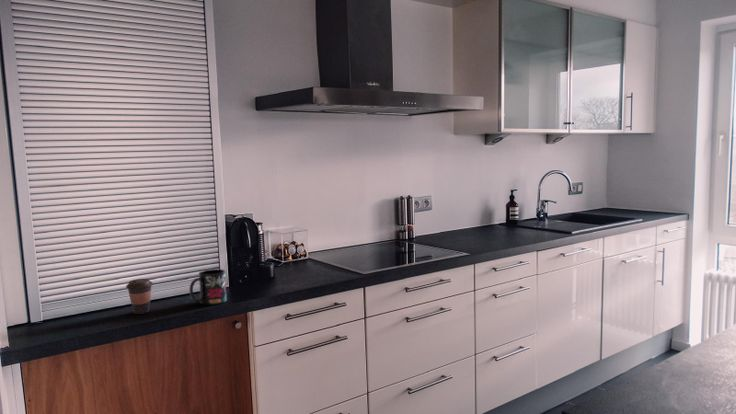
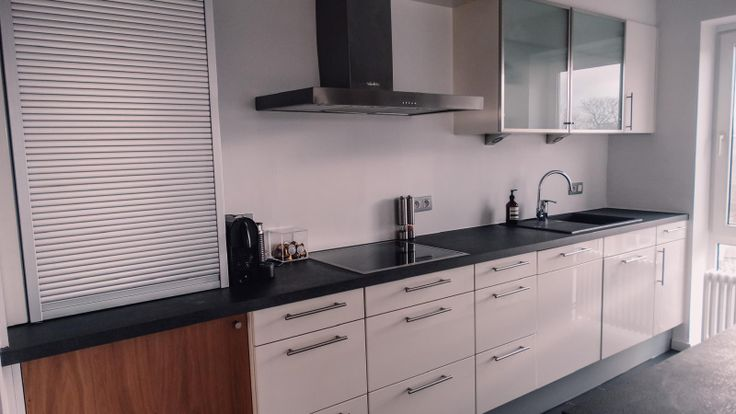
- mug [189,268,228,306]
- coffee cup [125,278,154,315]
